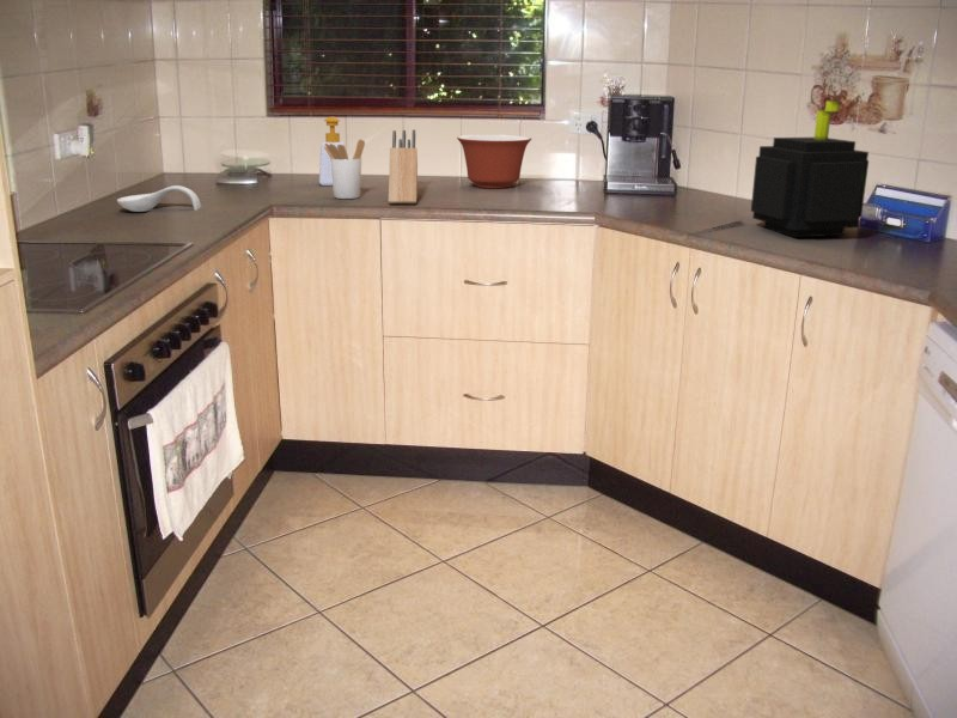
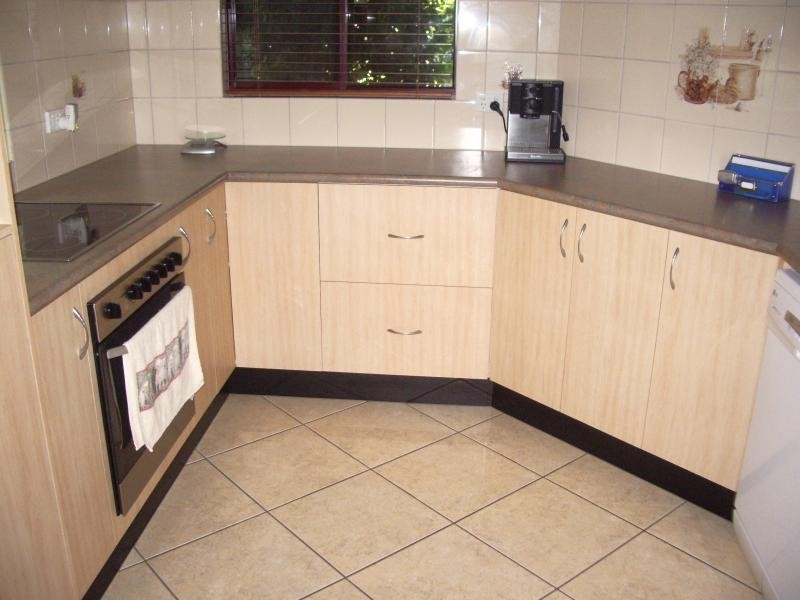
- plant pot [750,101,870,239]
- knife block [388,128,419,205]
- soap bottle [318,116,346,187]
- spoon rest [116,184,202,213]
- utensil holder [324,138,366,200]
- mixing bowl [456,134,532,189]
